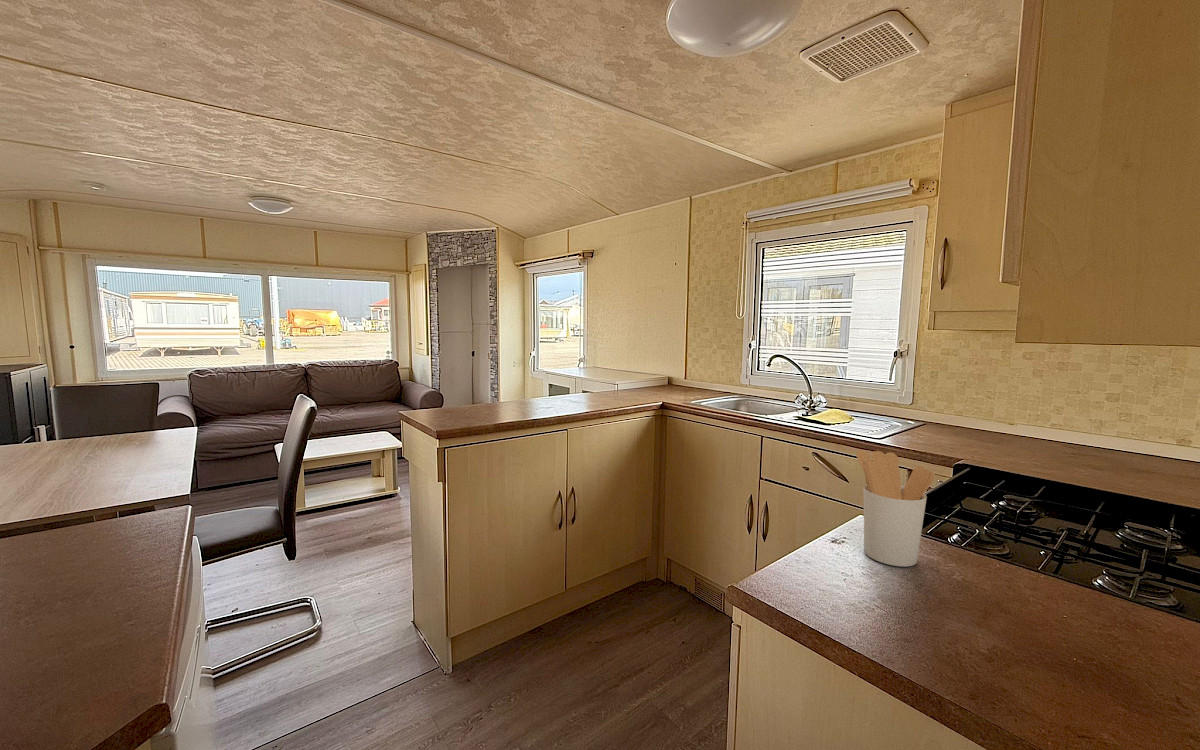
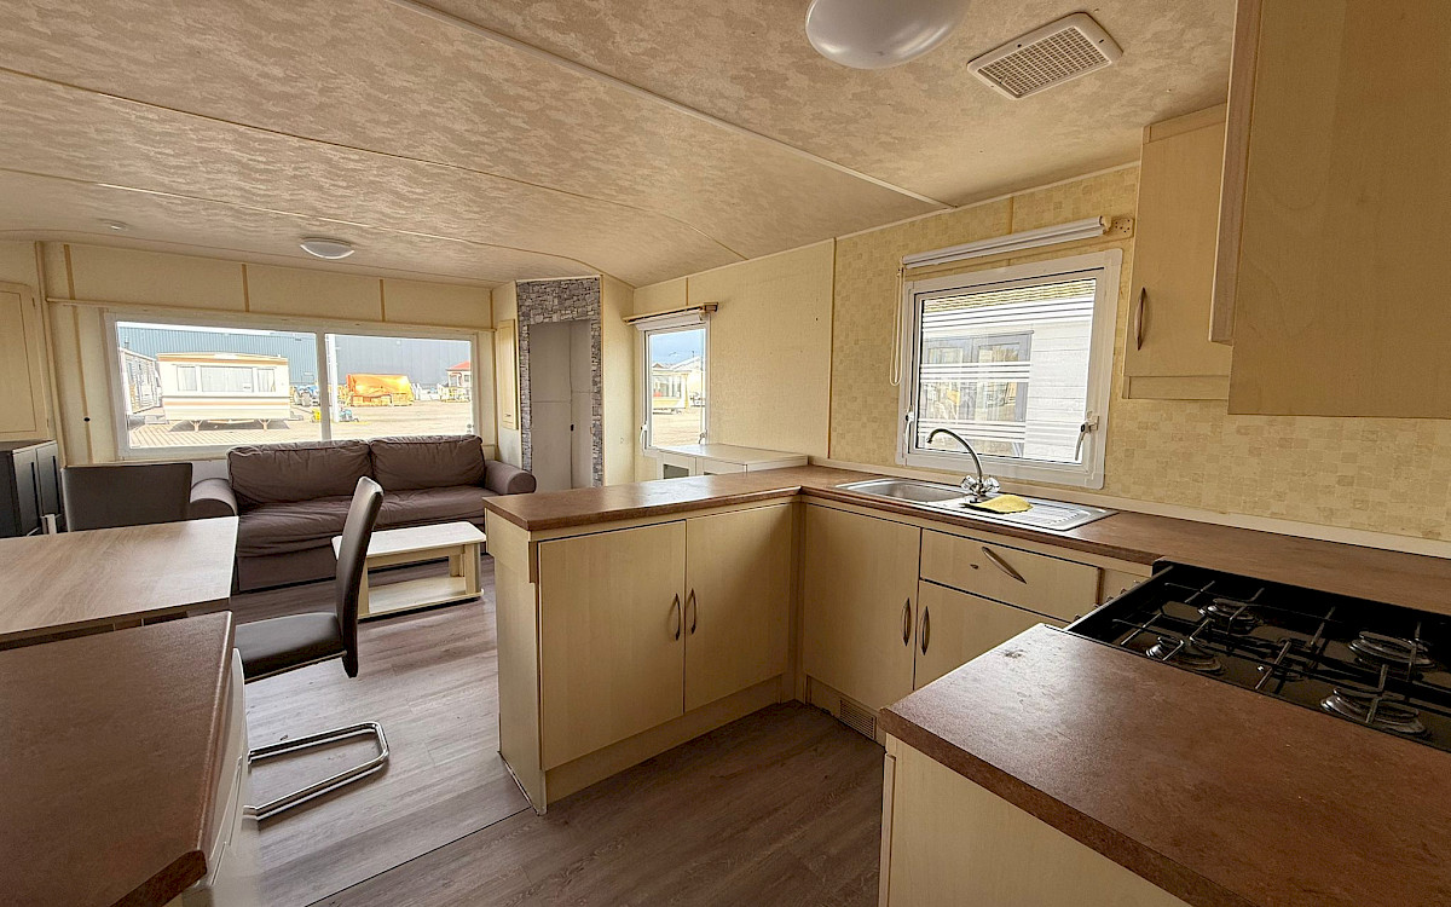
- utensil holder [855,449,936,568]
